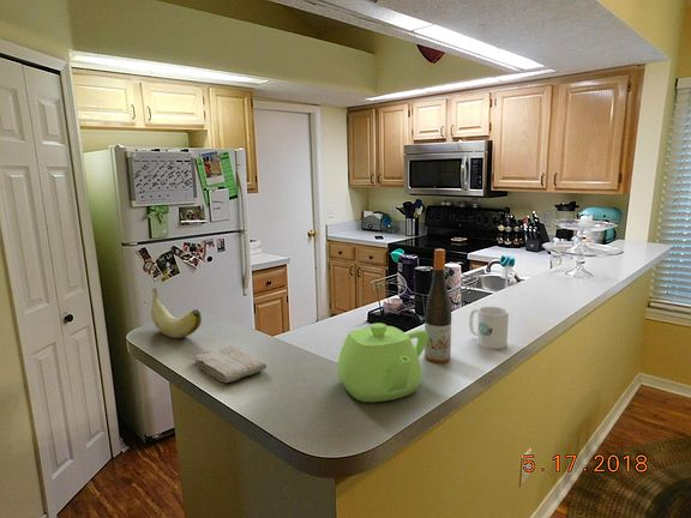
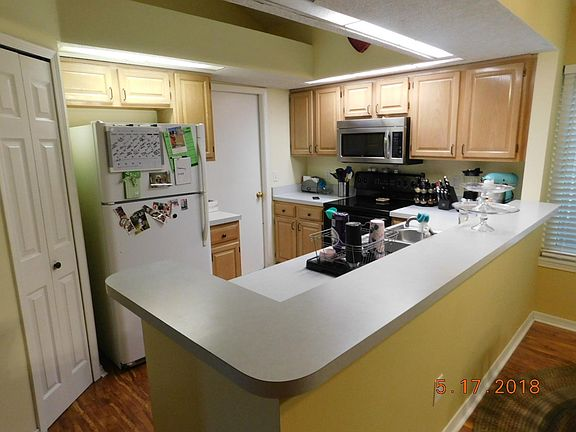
- teapot [336,323,428,403]
- wine bottle [423,248,452,365]
- banana [150,287,203,339]
- washcloth [193,344,268,384]
- mug [468,306,510,350]
